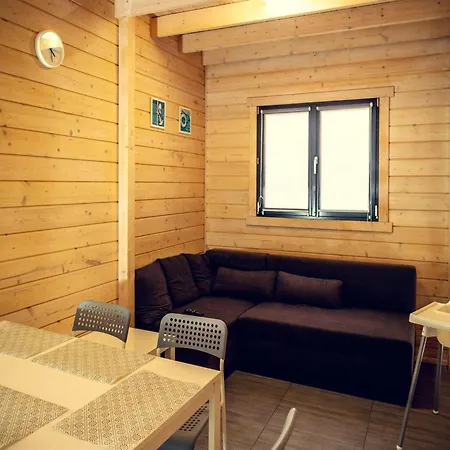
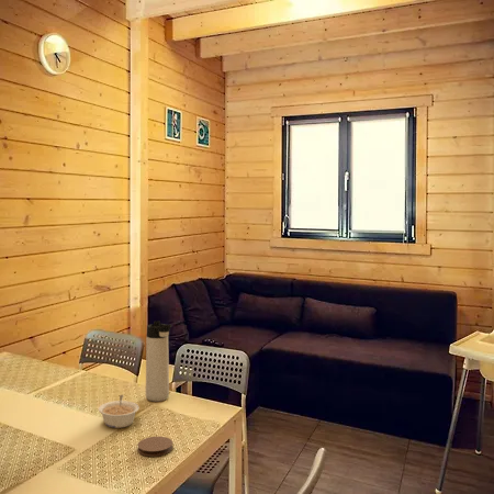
+ coaster [136,436,173,458]
+ legume [98,394,141,429]
+ thermos bottle [145,319,172,403]
